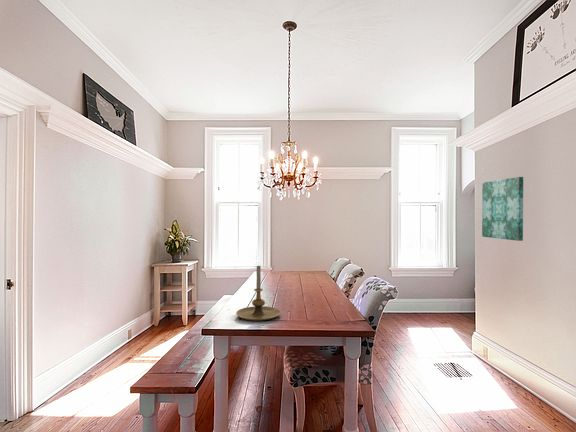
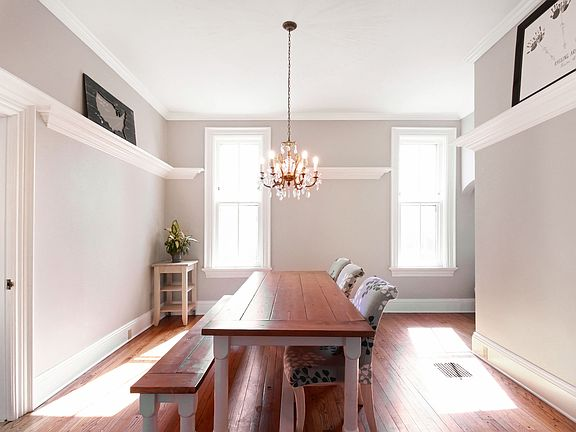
- wall art [481,176,524,242]
- candle holder [235,265,281,322]
